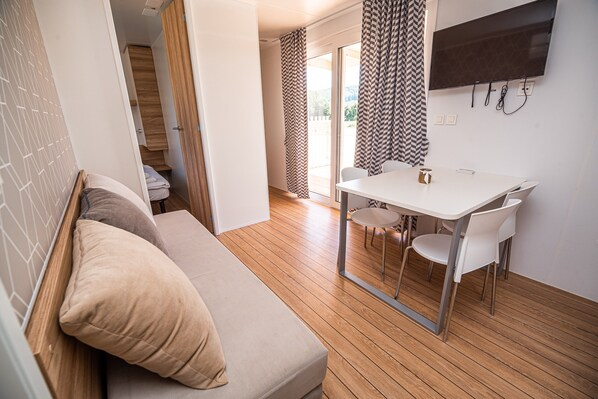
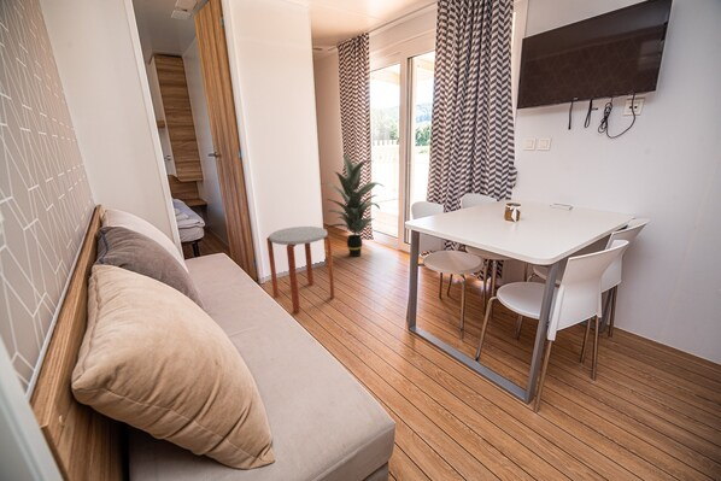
+ indoor plant [320,154,386,258]
+ side table [265,225,335,313]
